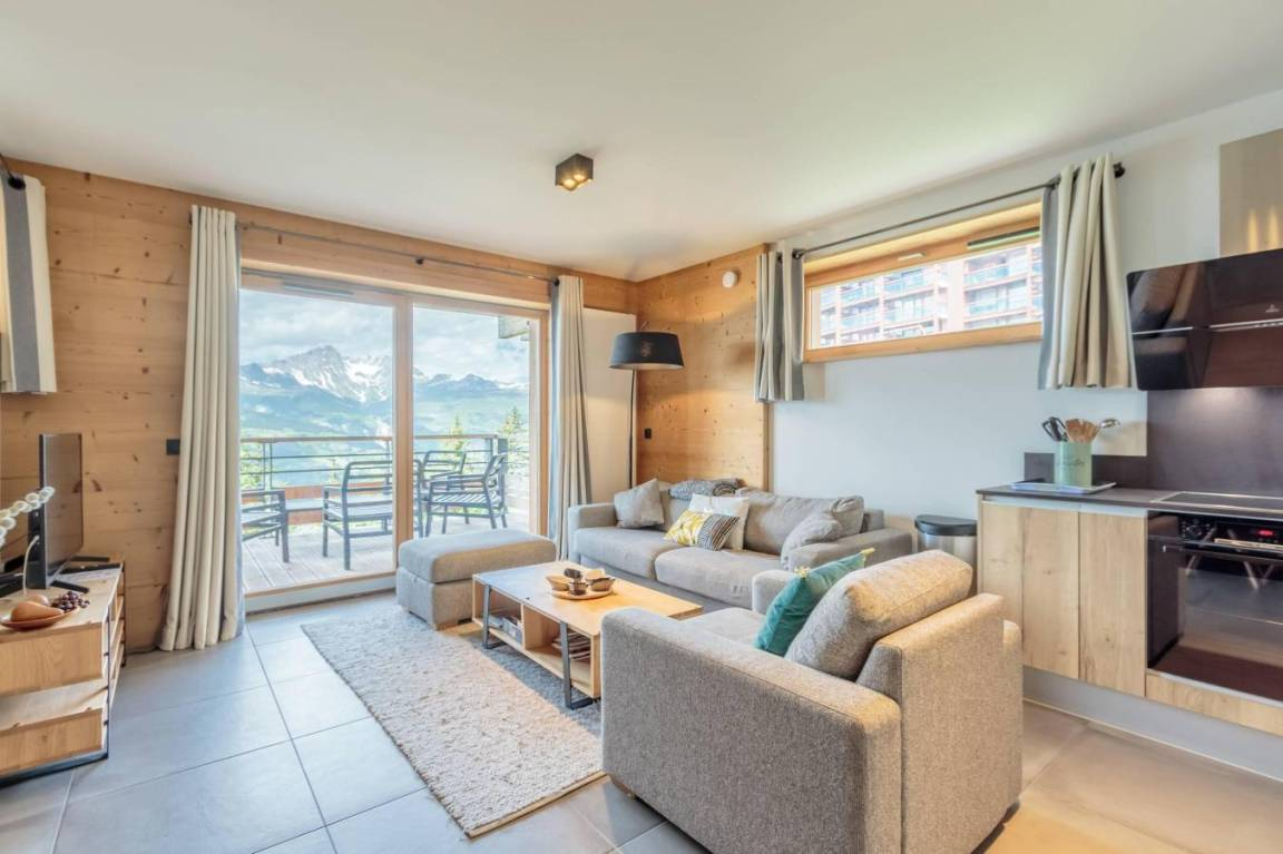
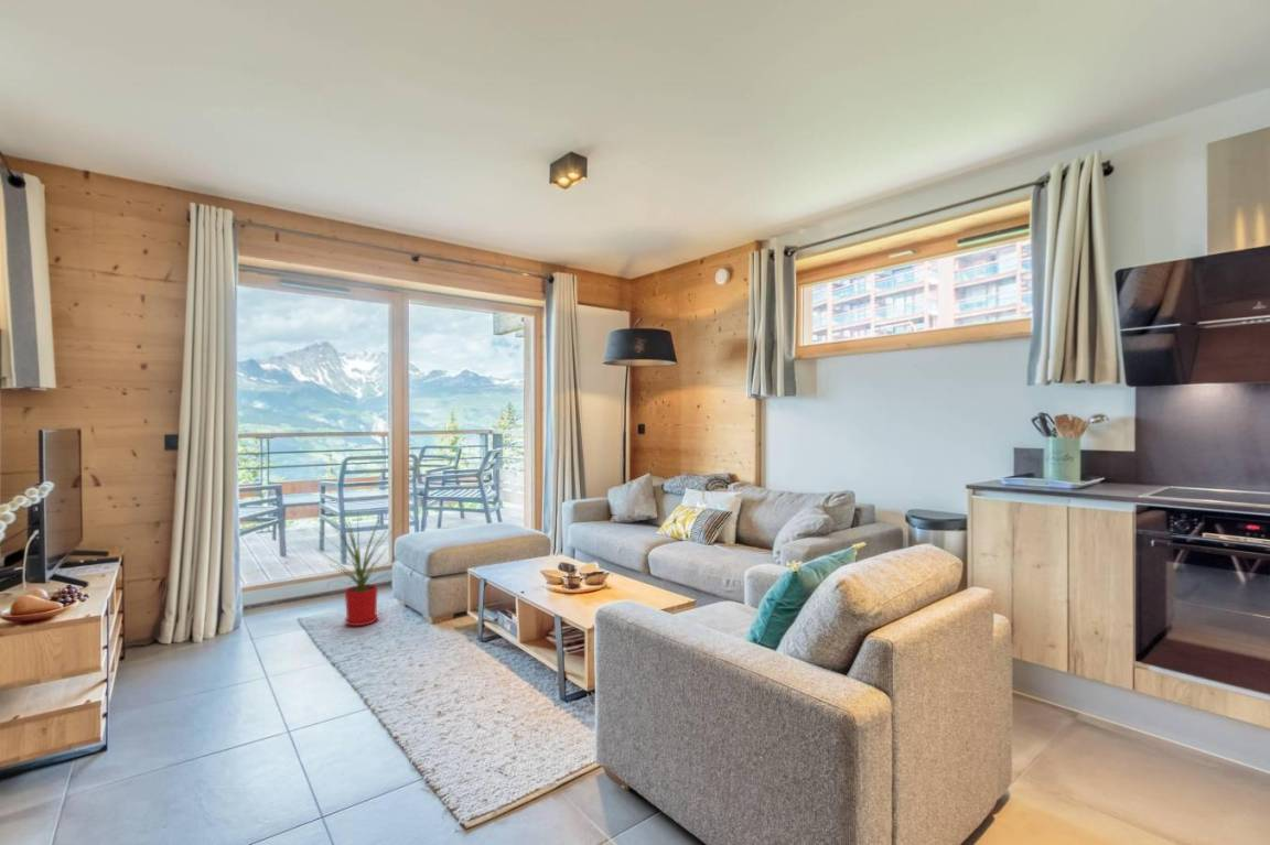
+ house plant [313,511,402,628]
